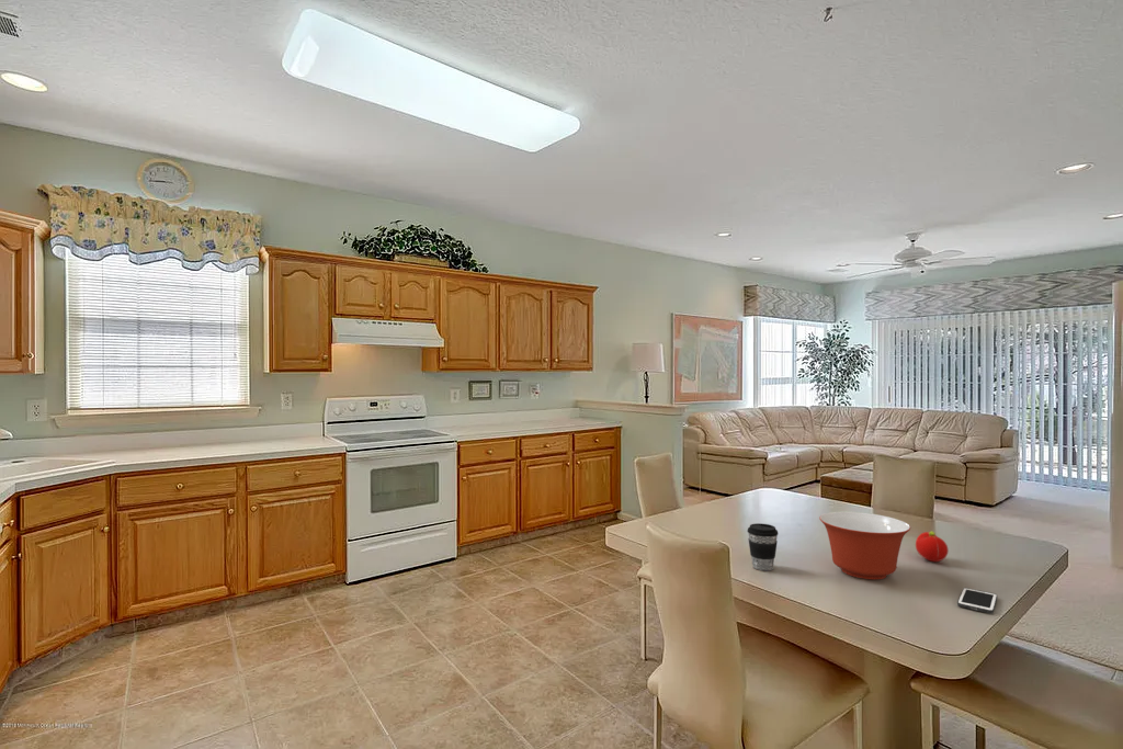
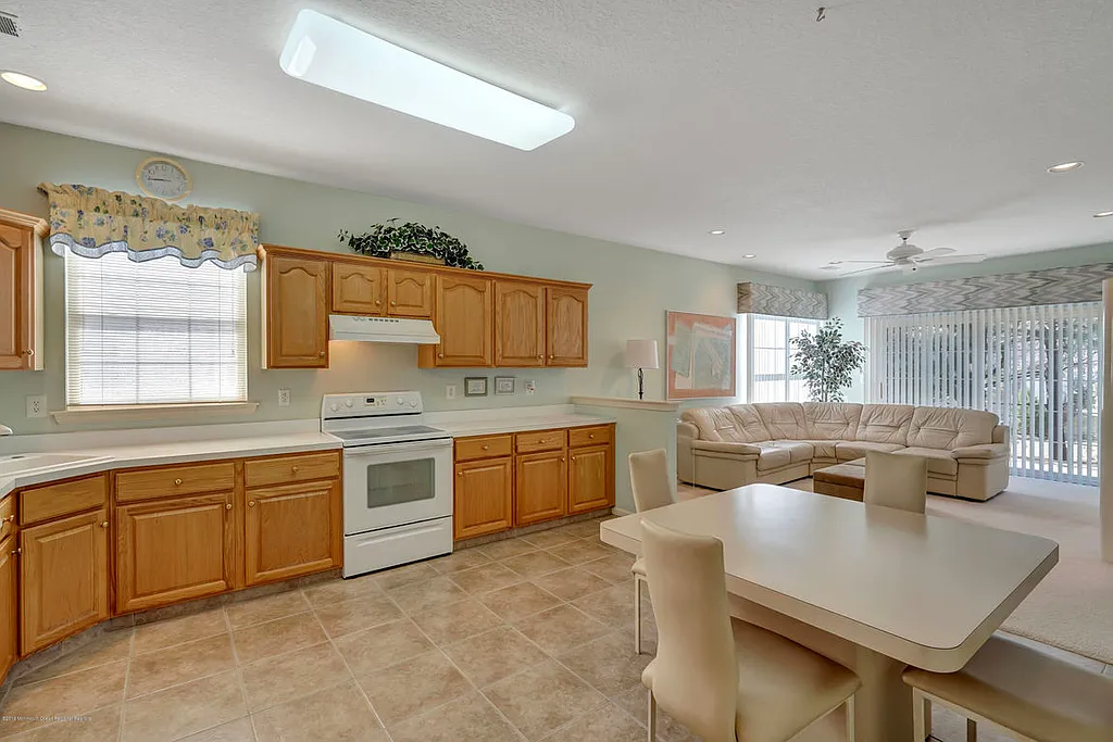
- cell phone [956,587,998,614]
- mixing bowl [818,511,911,580]
- coffee cup [747,522,780,571]
- fruit [915,530,950,563]
